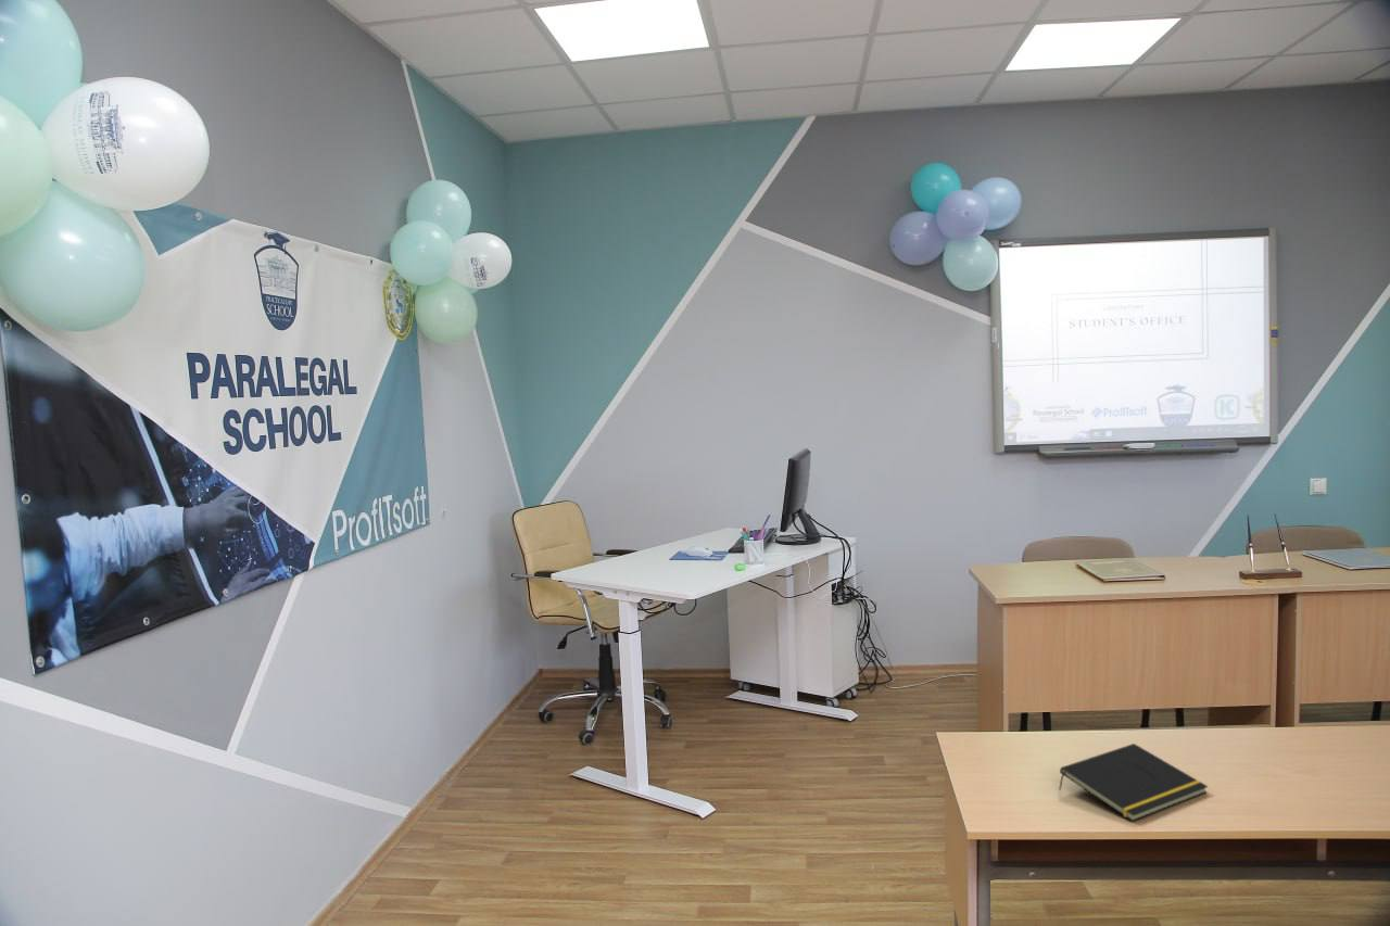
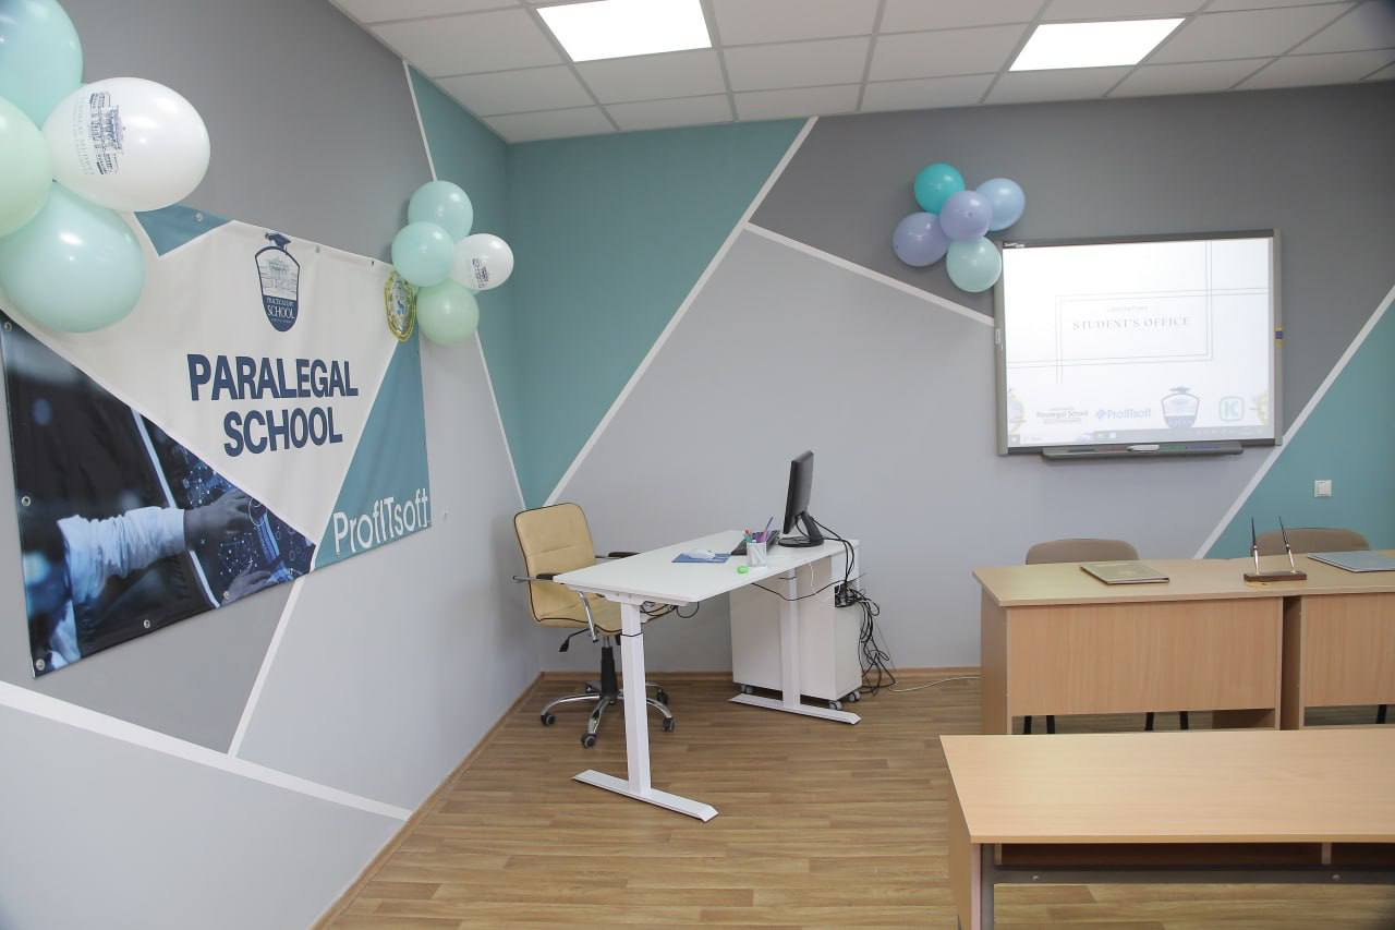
- notepad [1058,743,1209,822]
